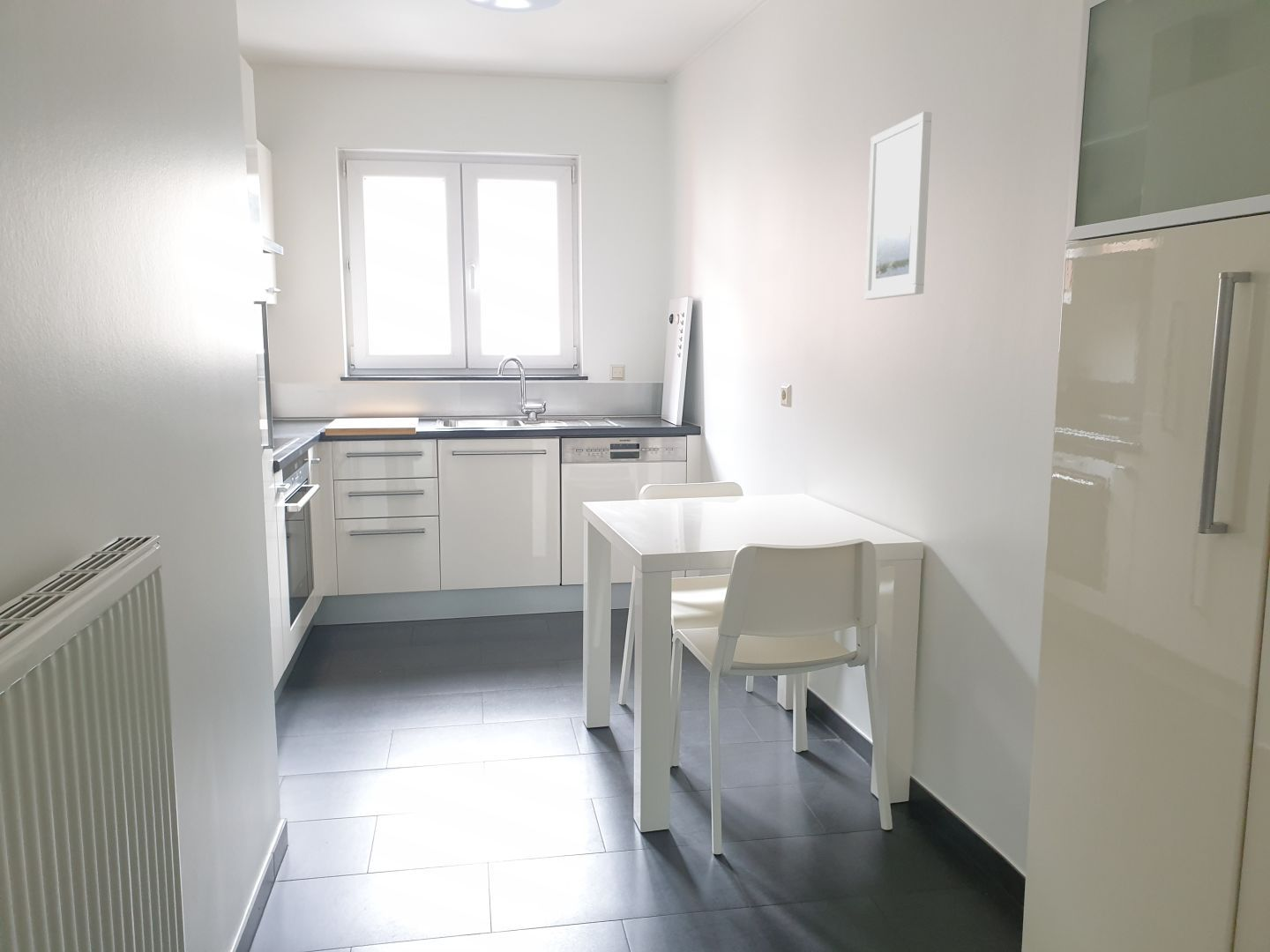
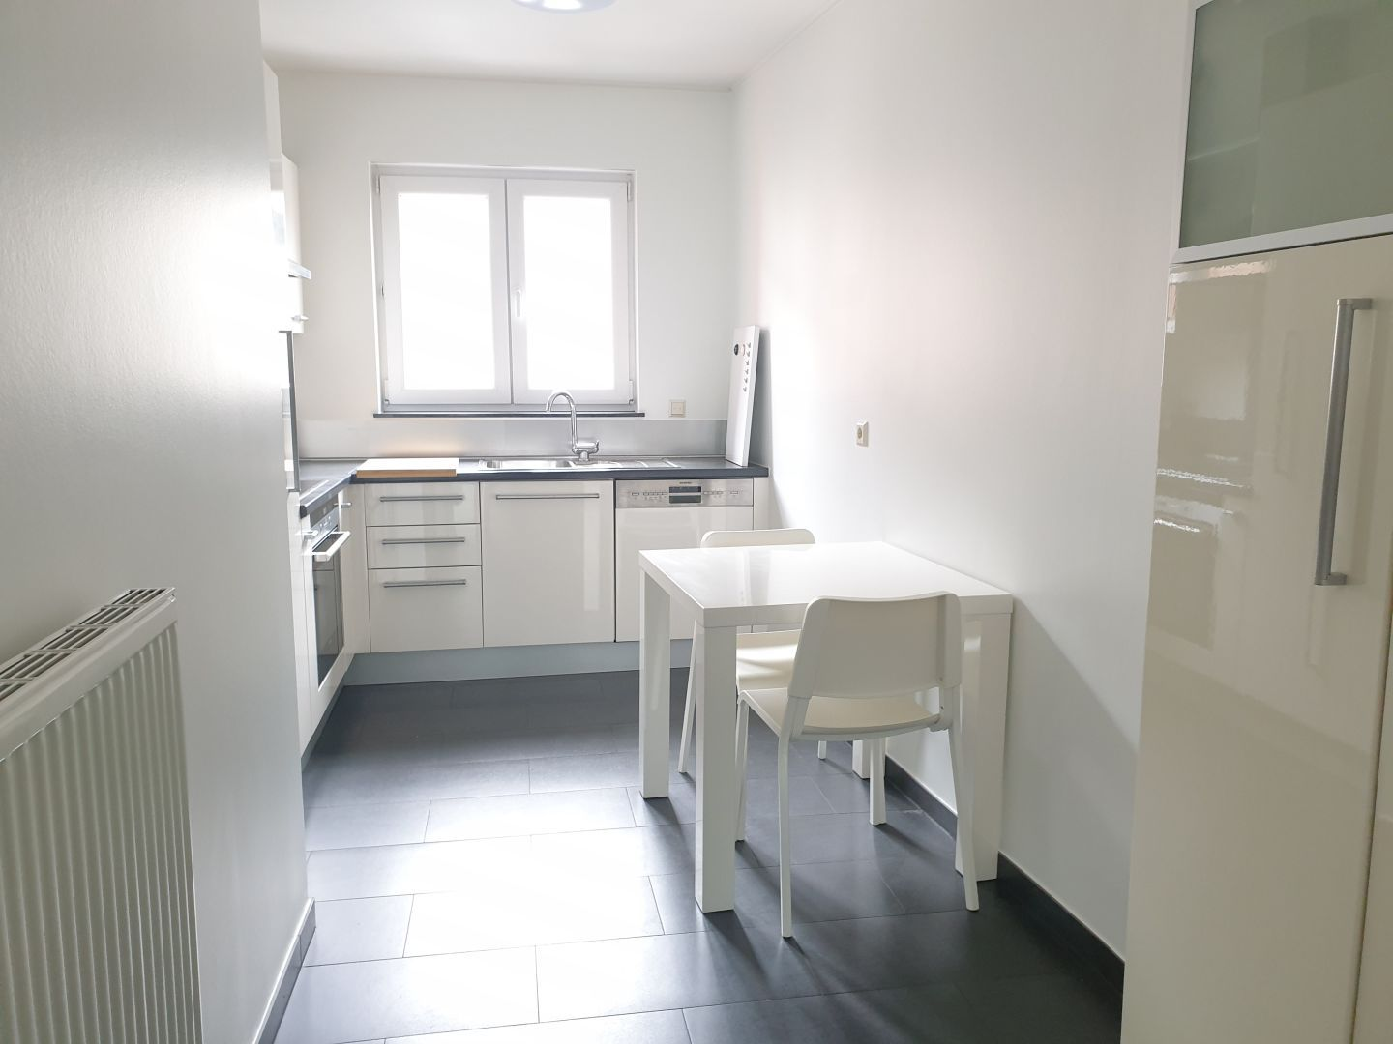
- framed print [864,111,932,301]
